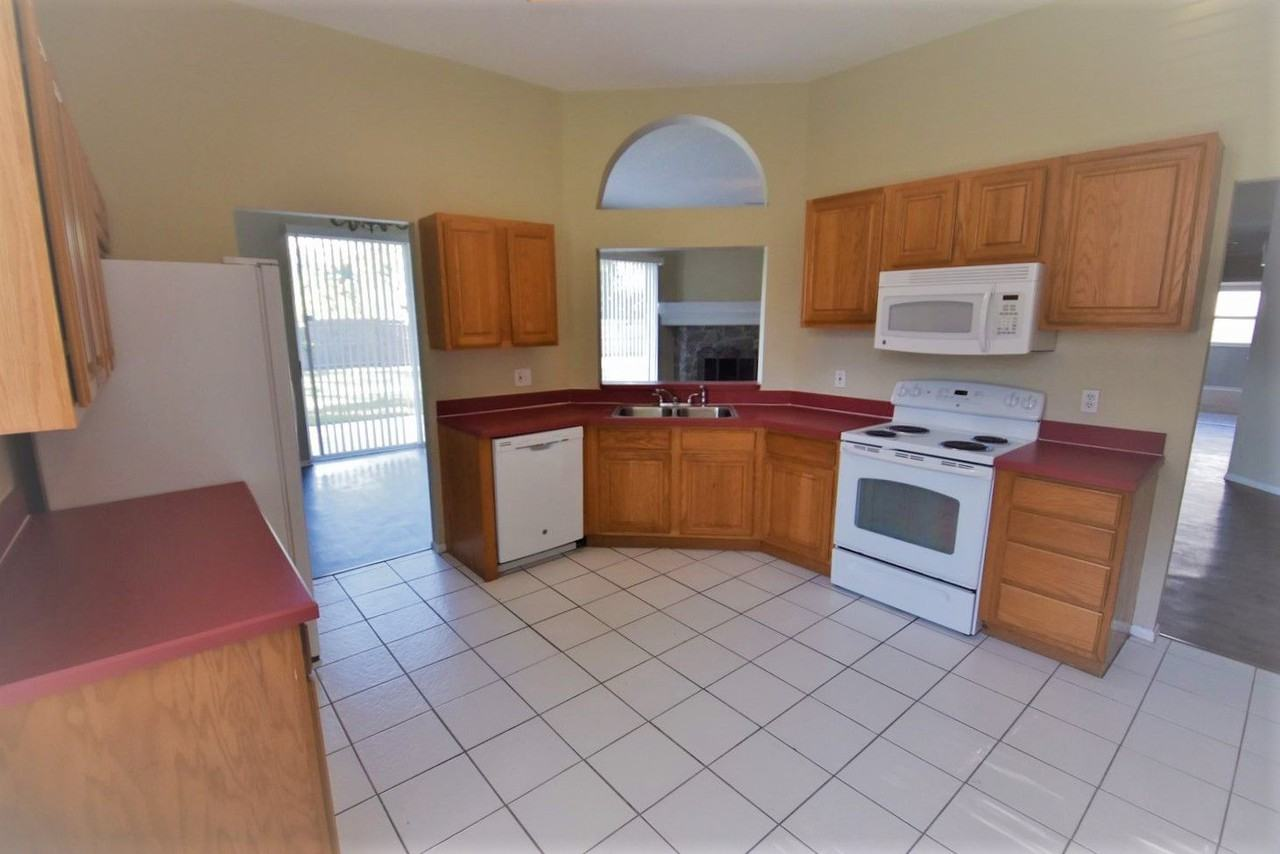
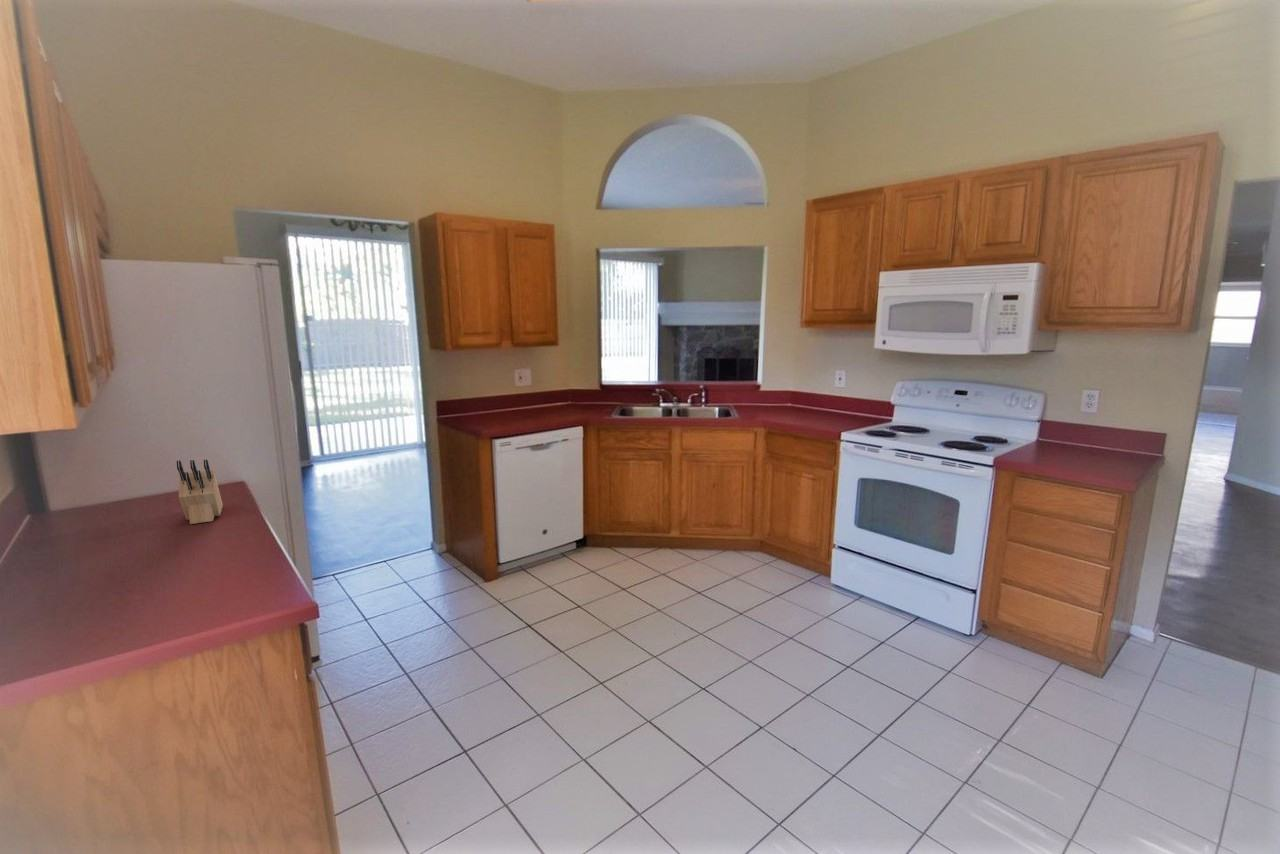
+ knife block [176,459,224,525]
